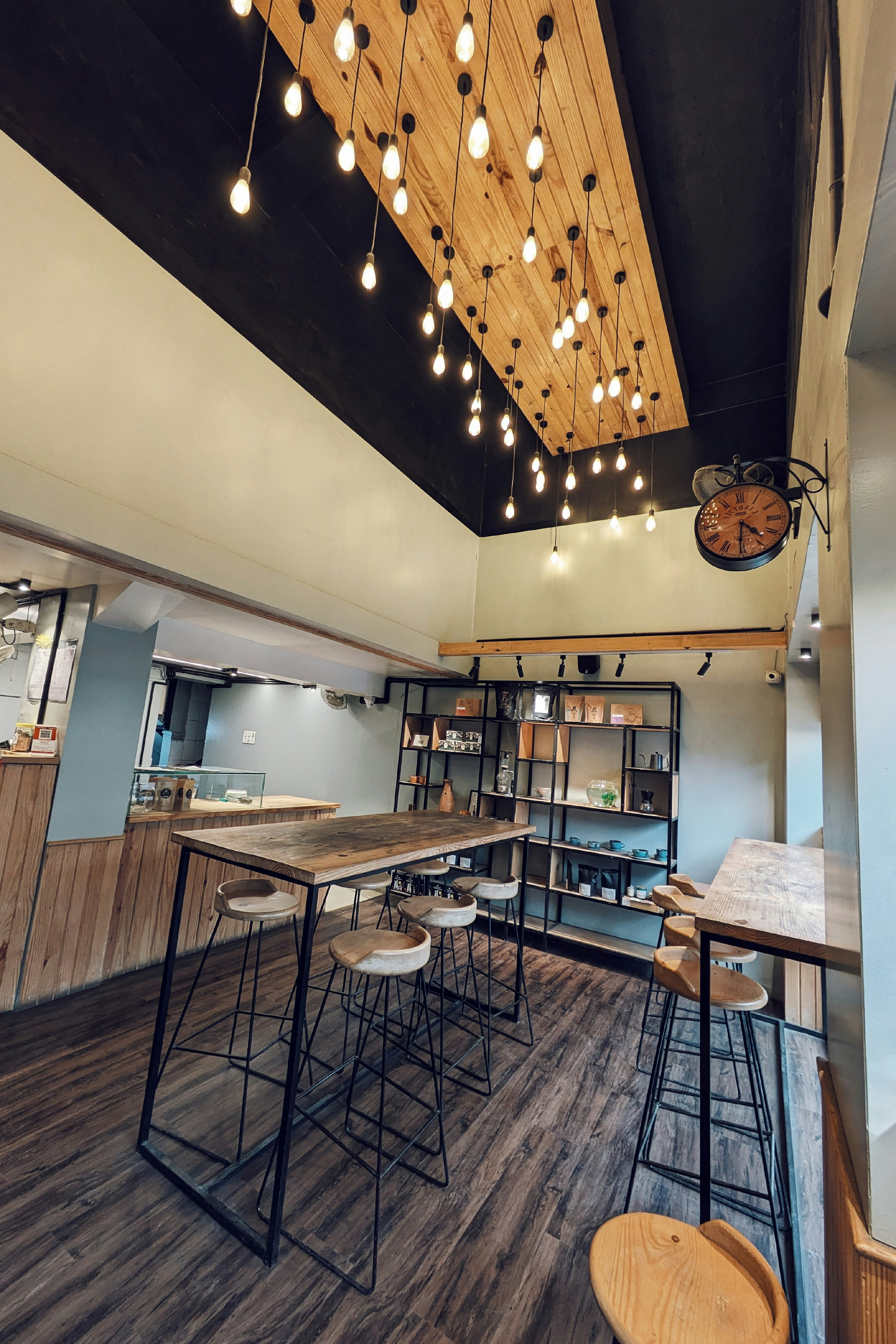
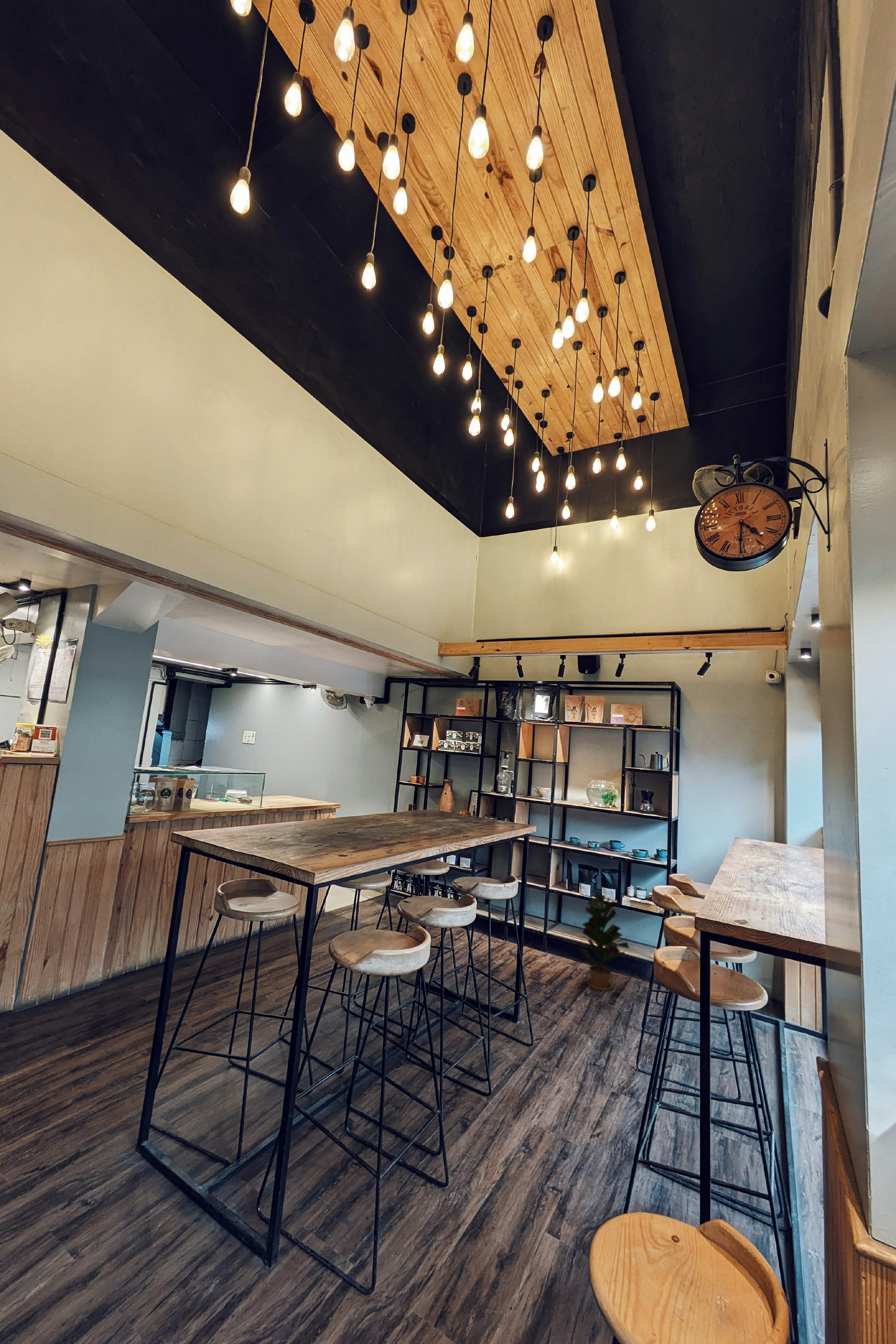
+ potted plant [575,894,630,991]
